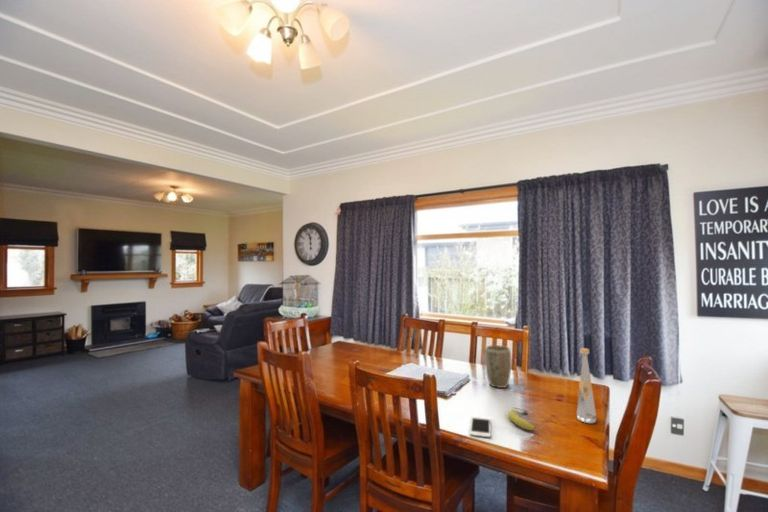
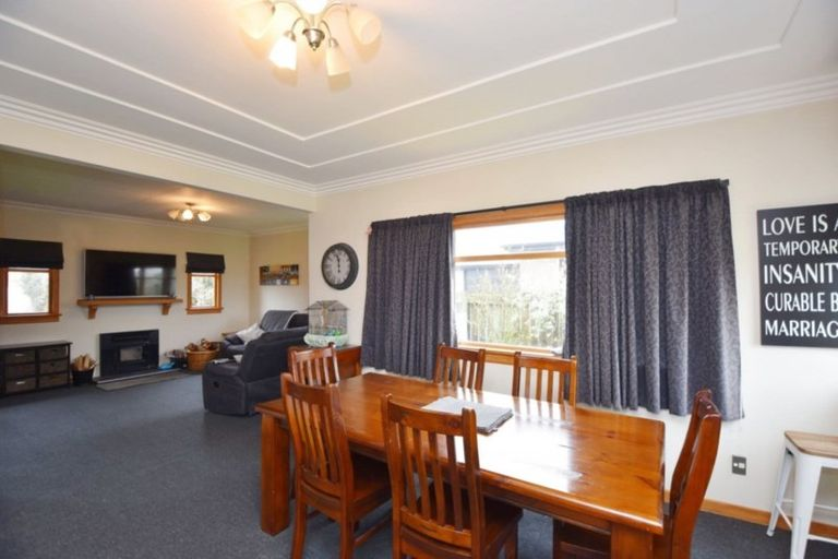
- bottle [576,347,597,424]
- plant pot [484,344,512,389]
- cell phone [469,416,492,438]
- fruit [507,408,536,431]
